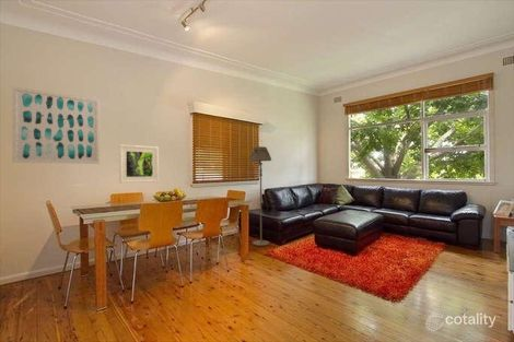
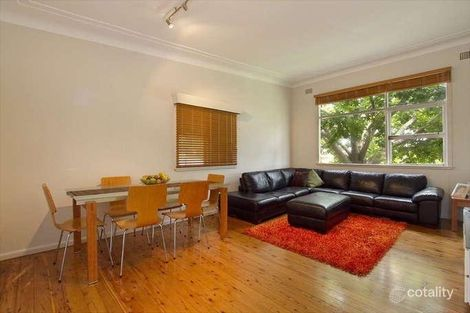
- wall art [11,85,101,165]
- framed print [118,144,160,184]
- floor lamp [248,145,272,247]
